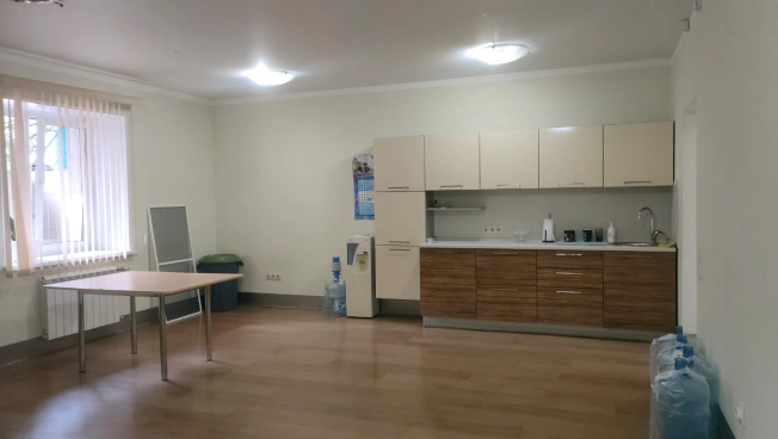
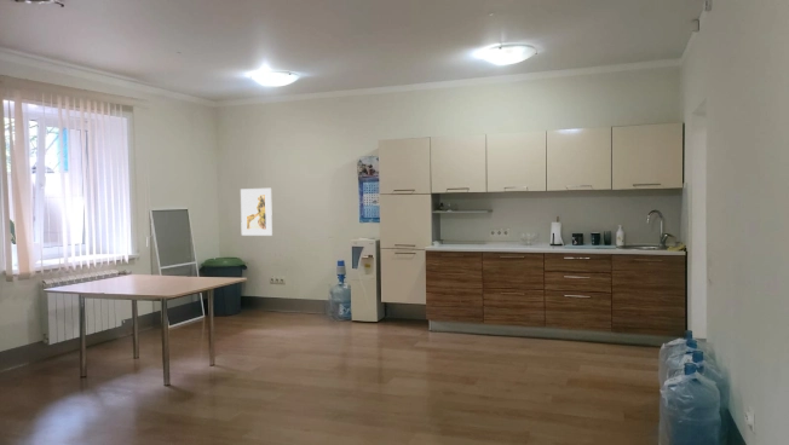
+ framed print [240,187,273,237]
